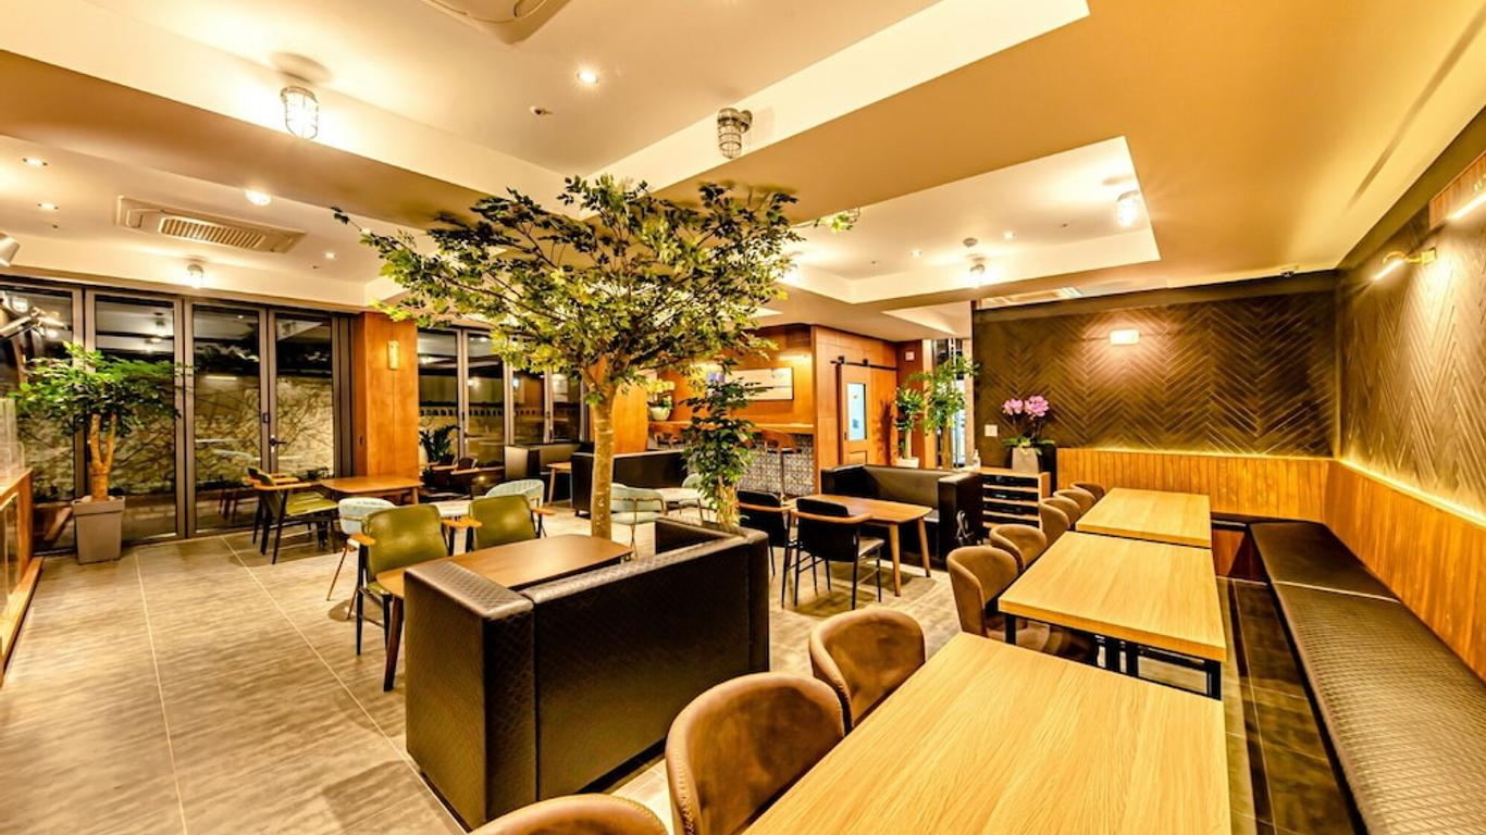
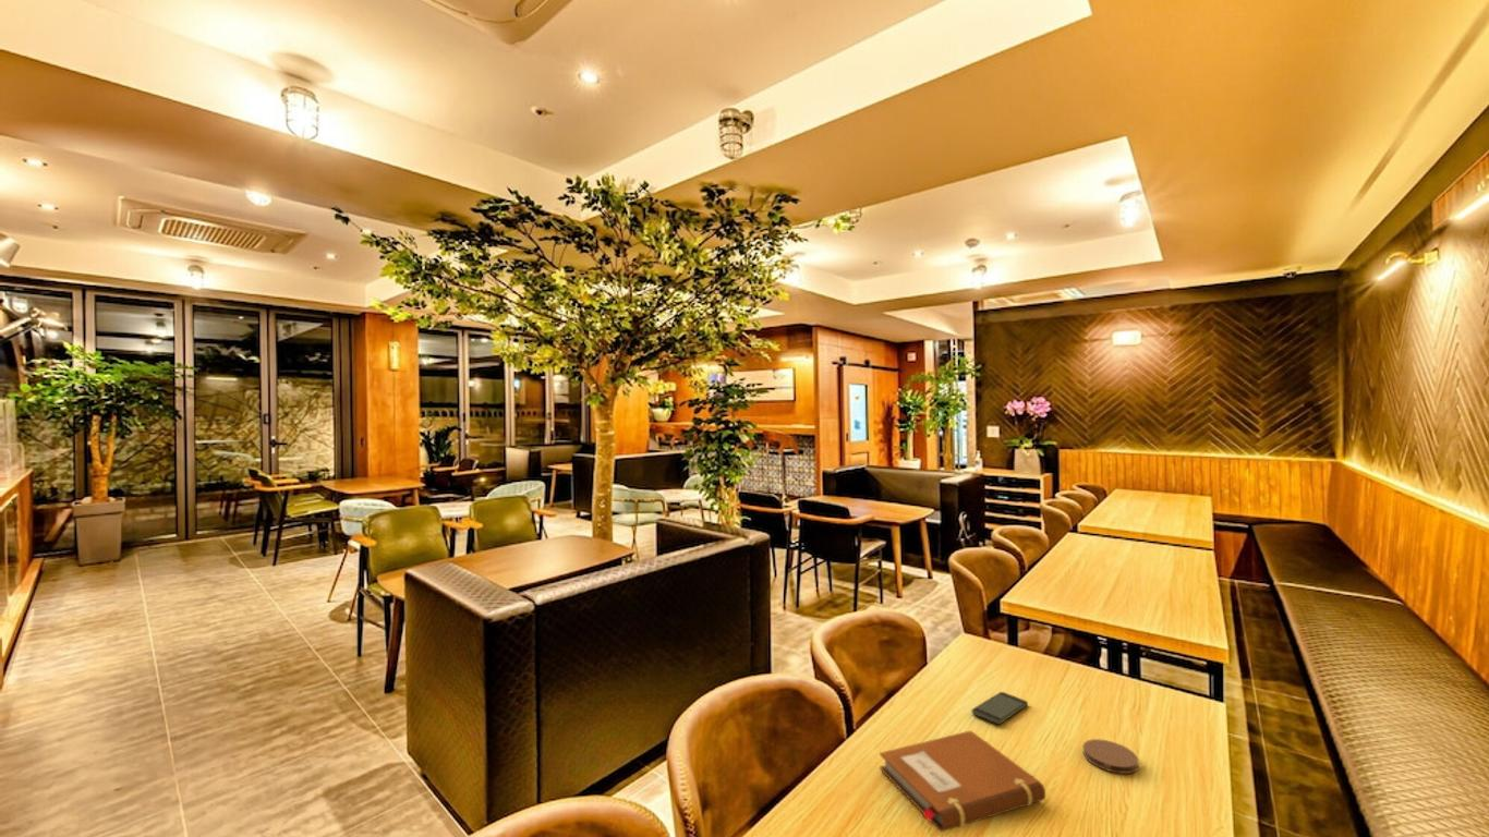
+ coaster [1082,738,1139,775]
+ notebook [879,729,1046,833]
+ smartphone [970,691,1029,726]
